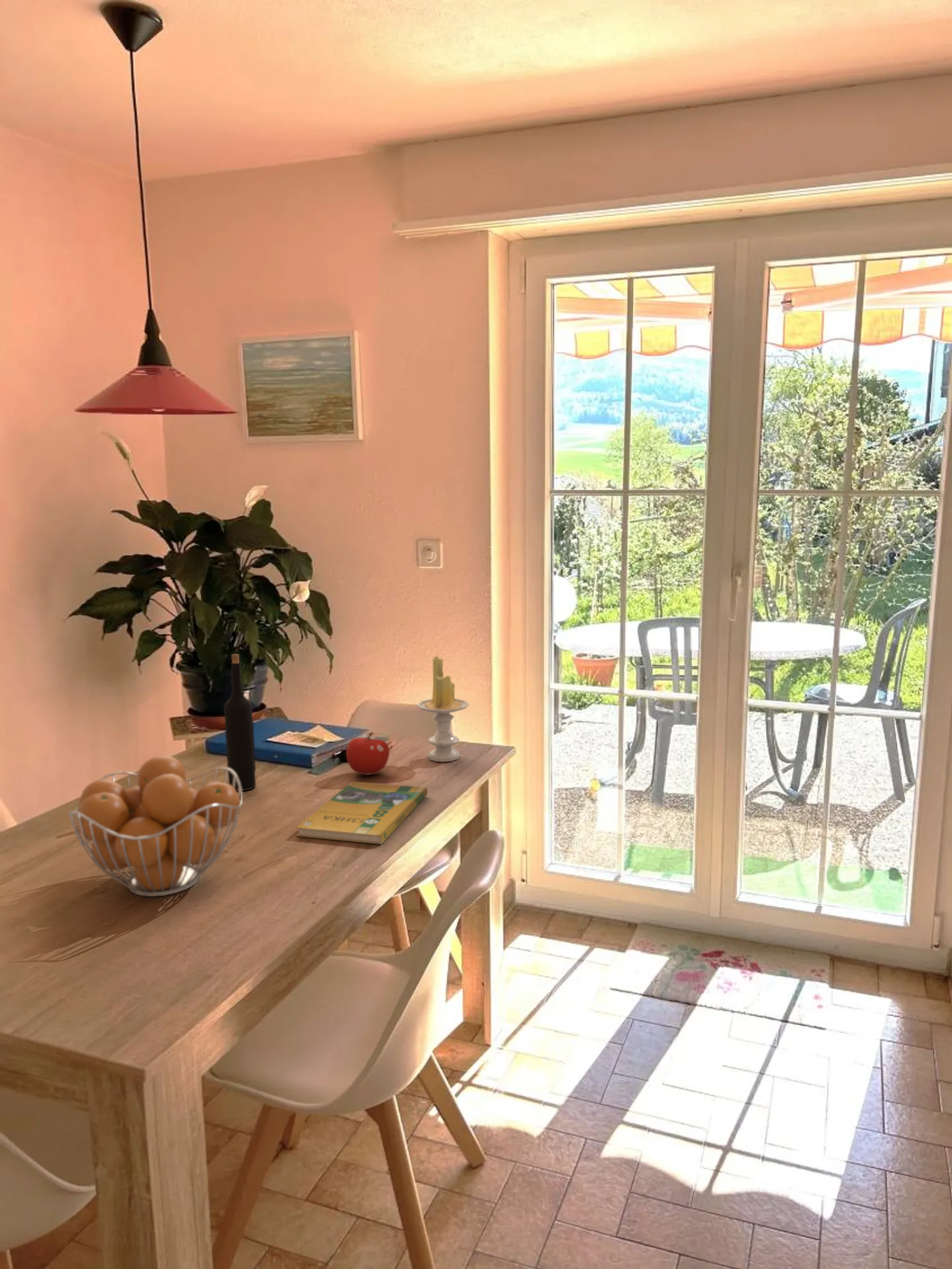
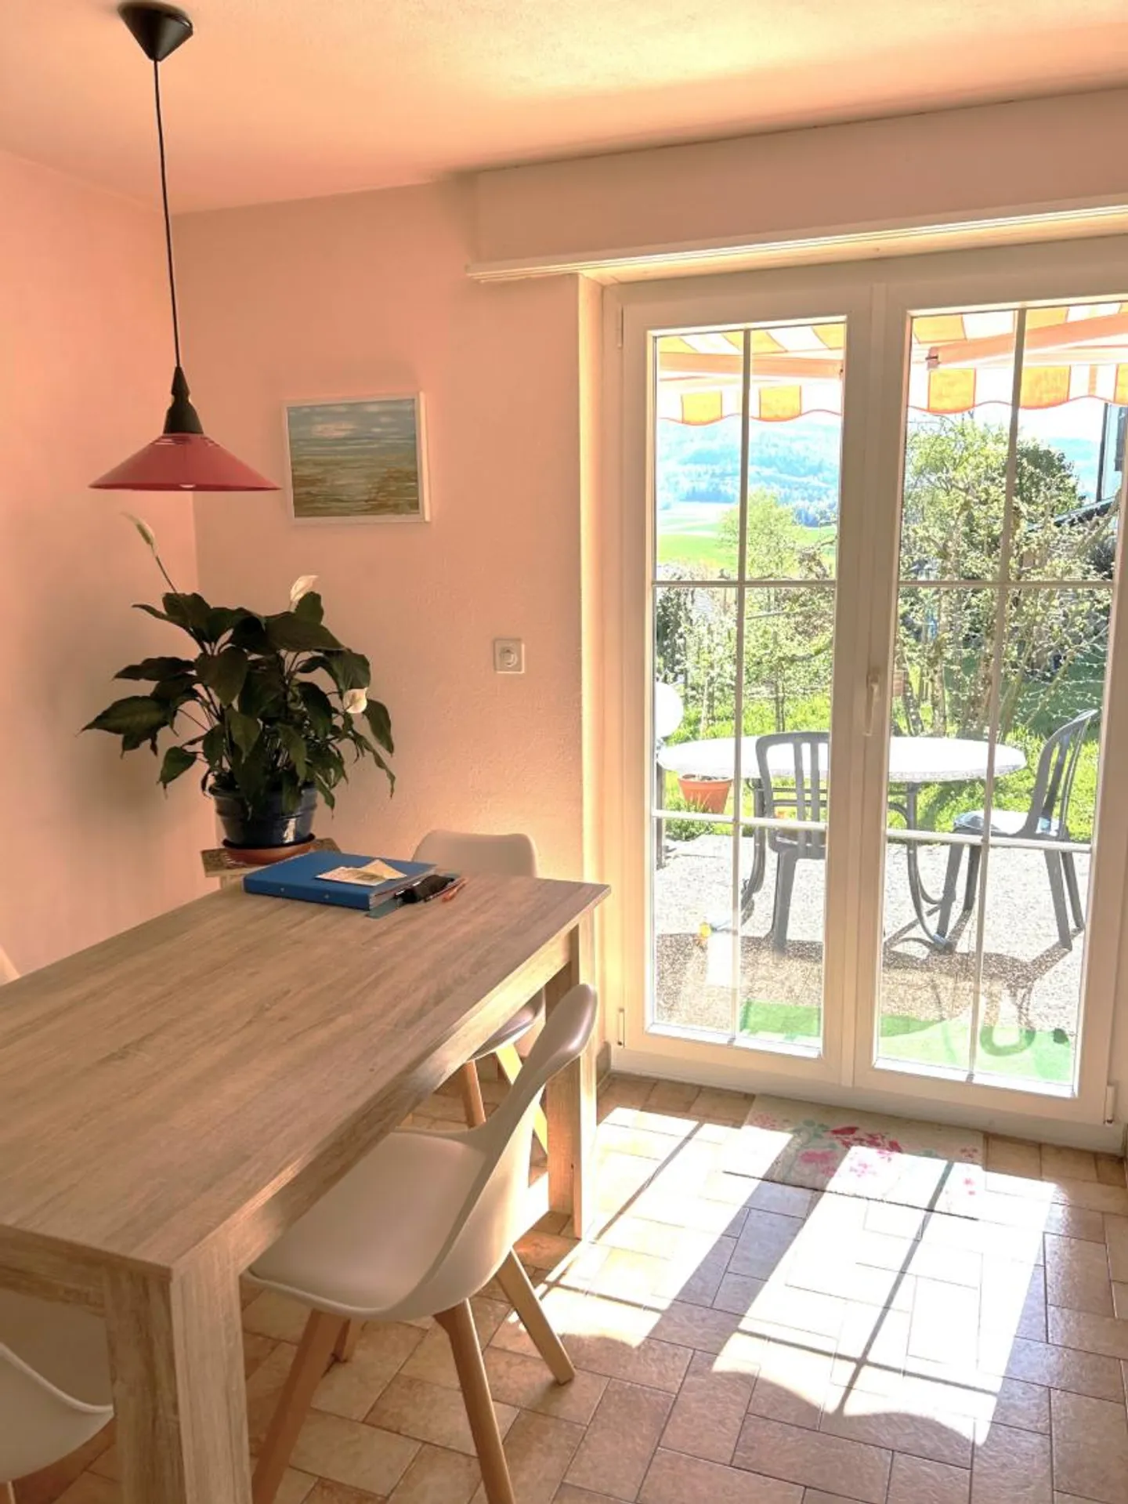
- fruit [346,731,390,775]
- wine bottle [223,653,257,792]
- booklet [296,781,428,845]
- candle [416,655,470,762]
- fruit basket [68,755,243,897]
